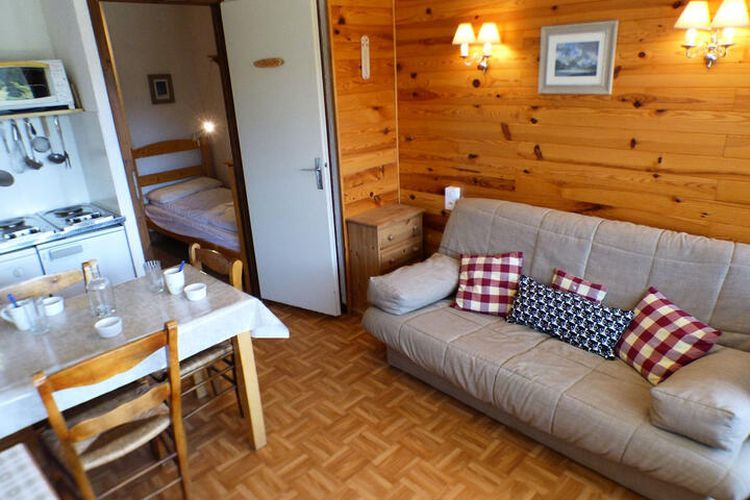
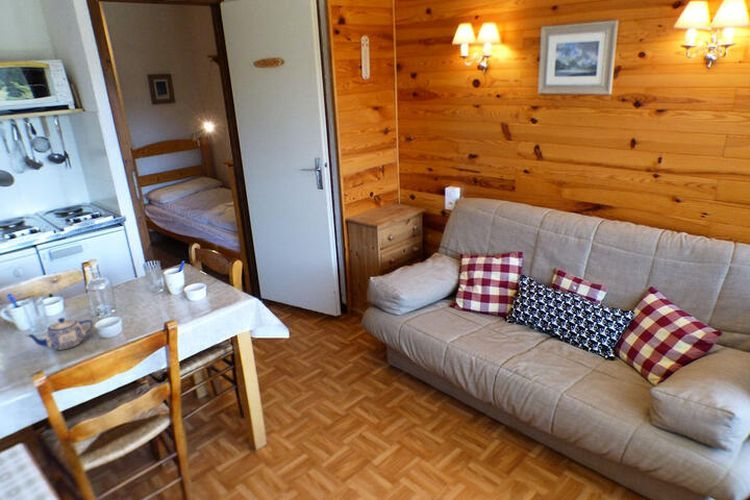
+ teapot [25,317,94,351]
